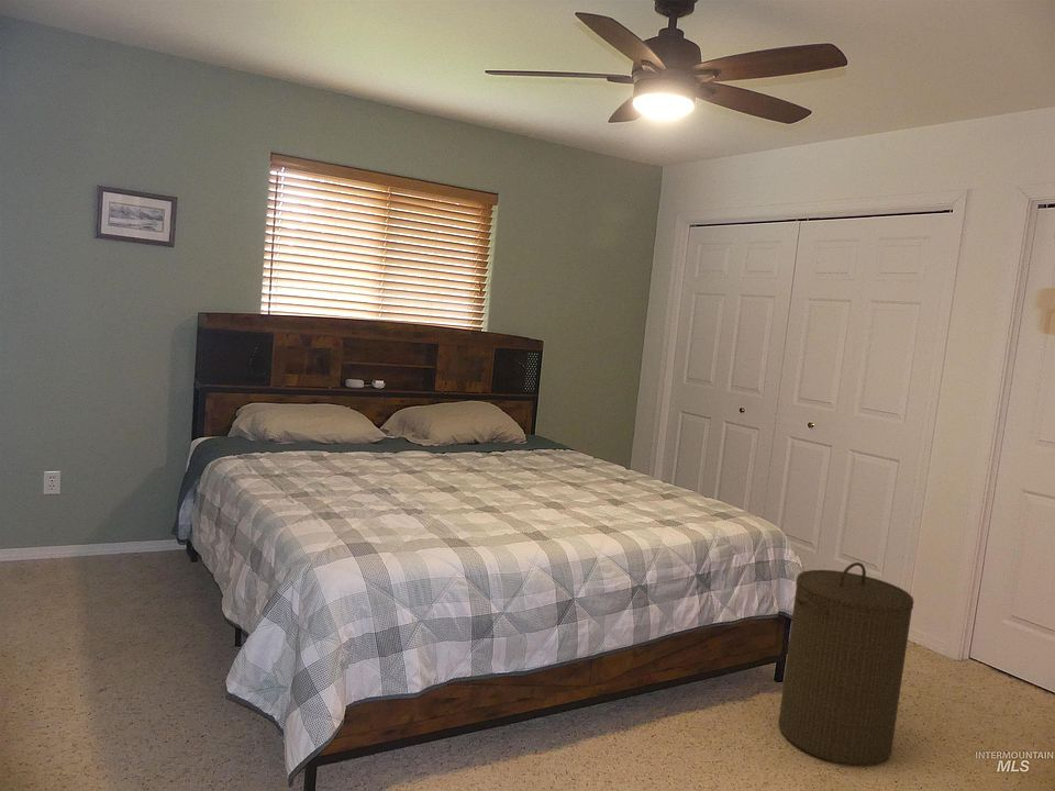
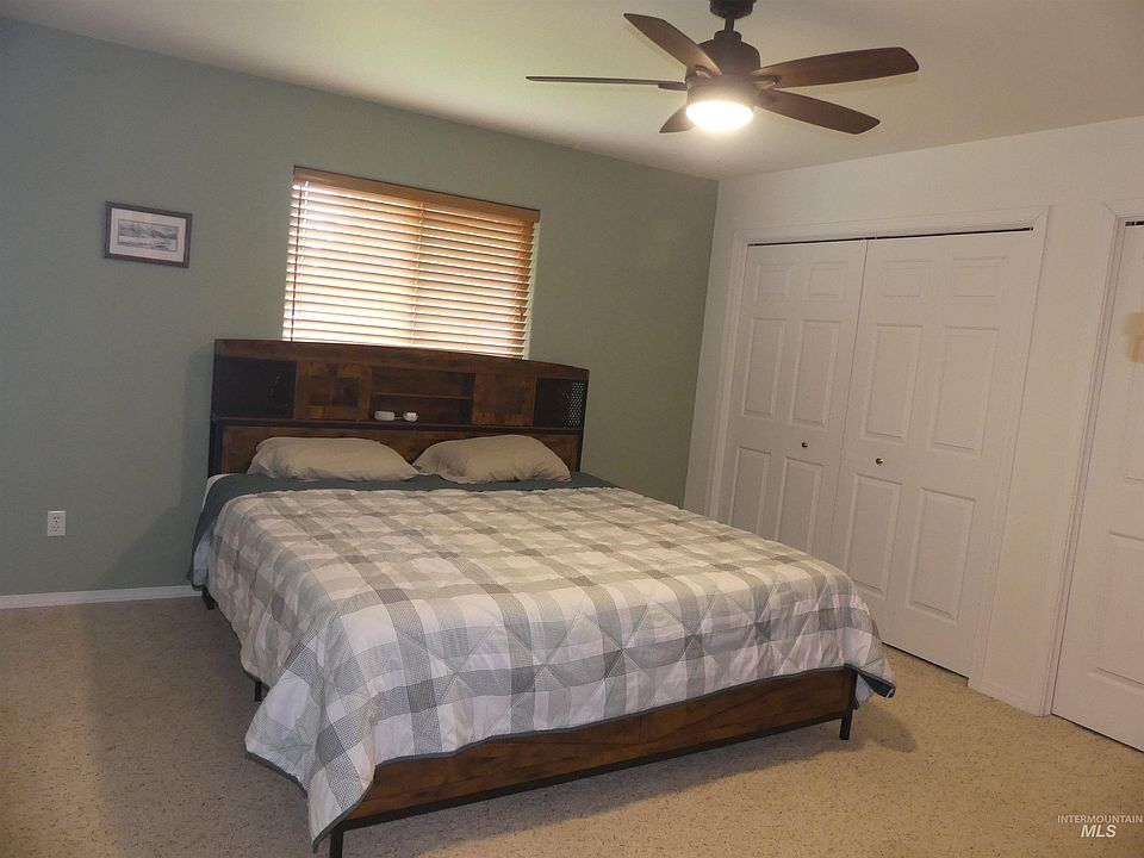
- laundry hamper [778,561,915,767]
